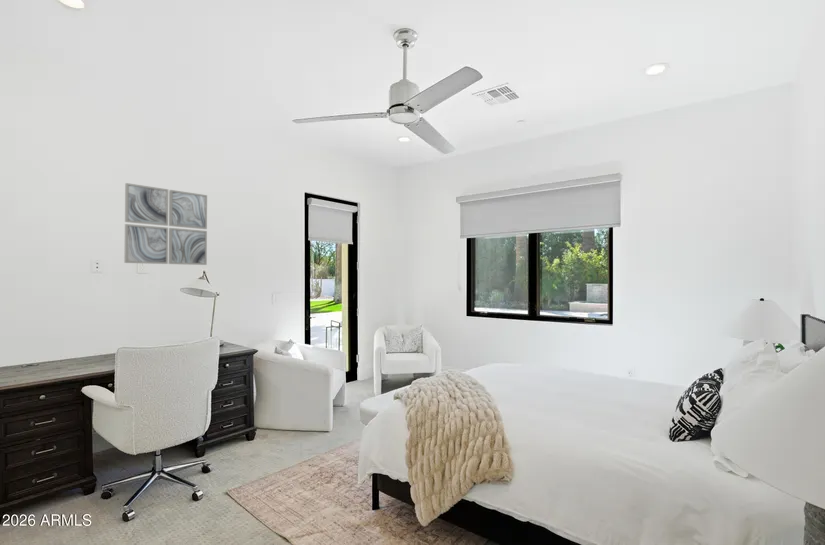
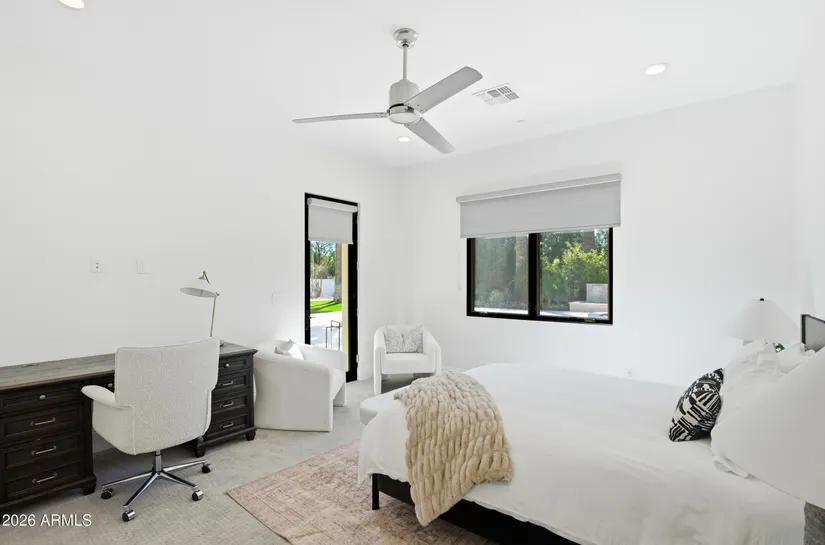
- wall art [123,182,208,266]
